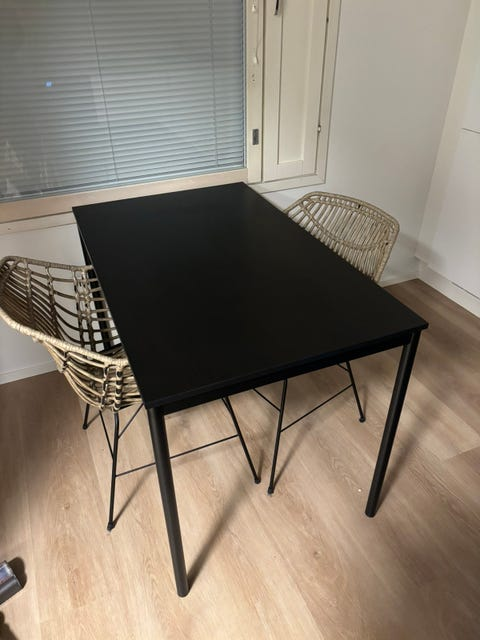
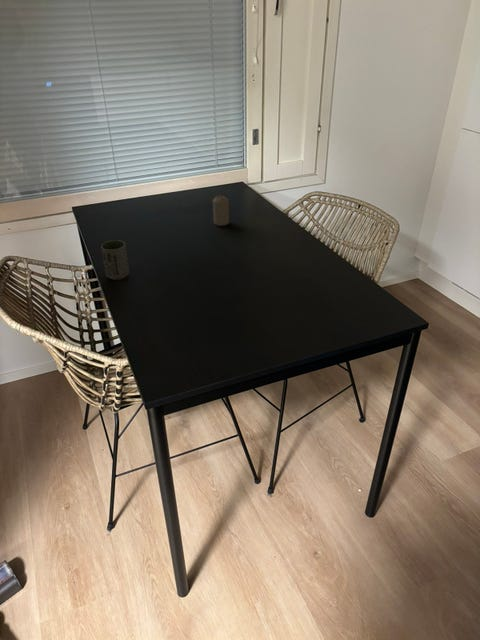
+ candle [212,194,230,227]
+ cup [100,239,130,281]
